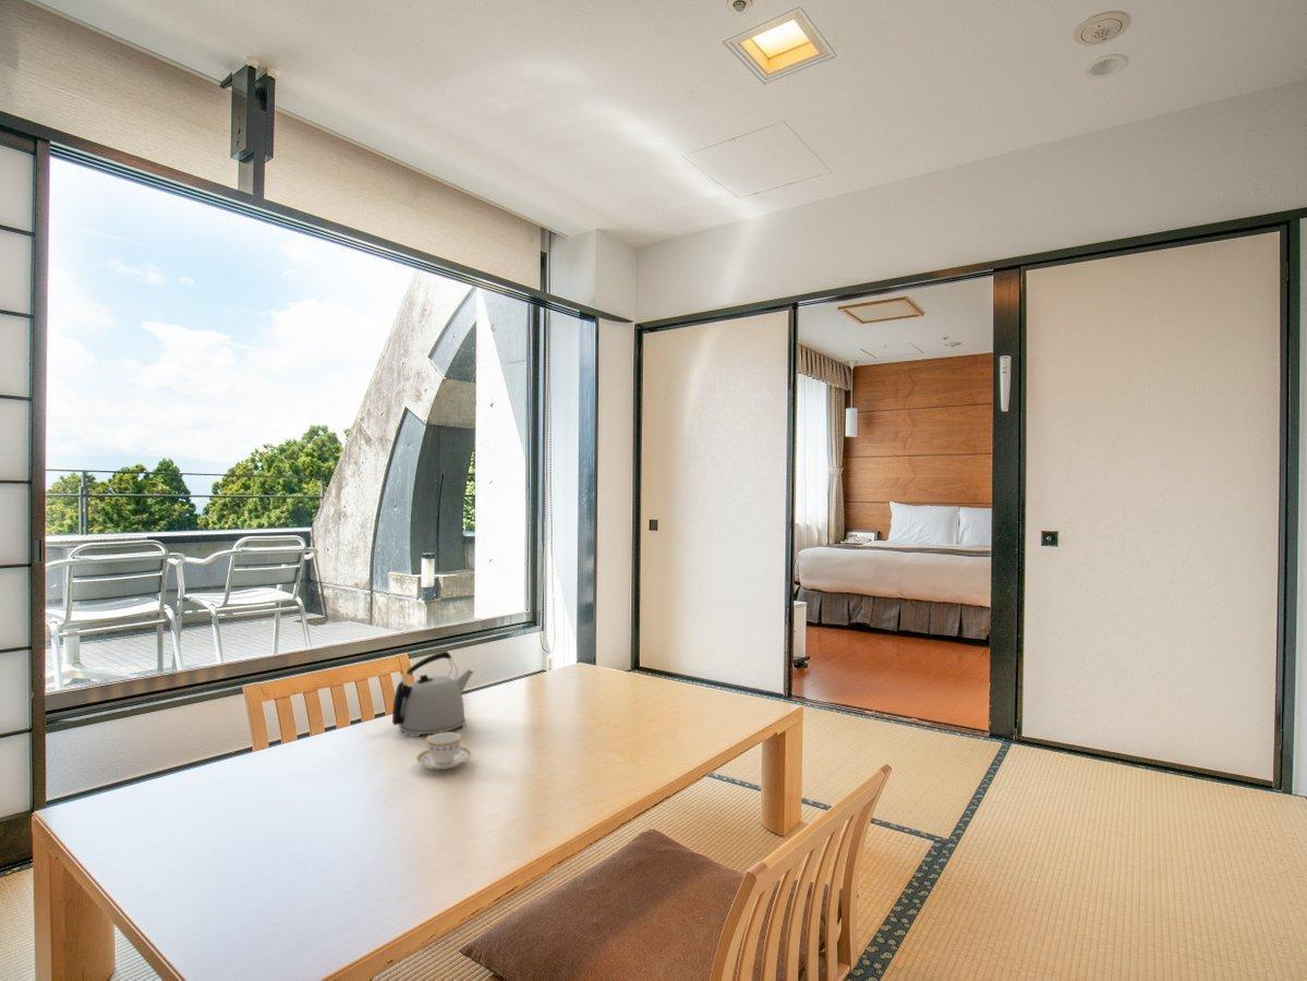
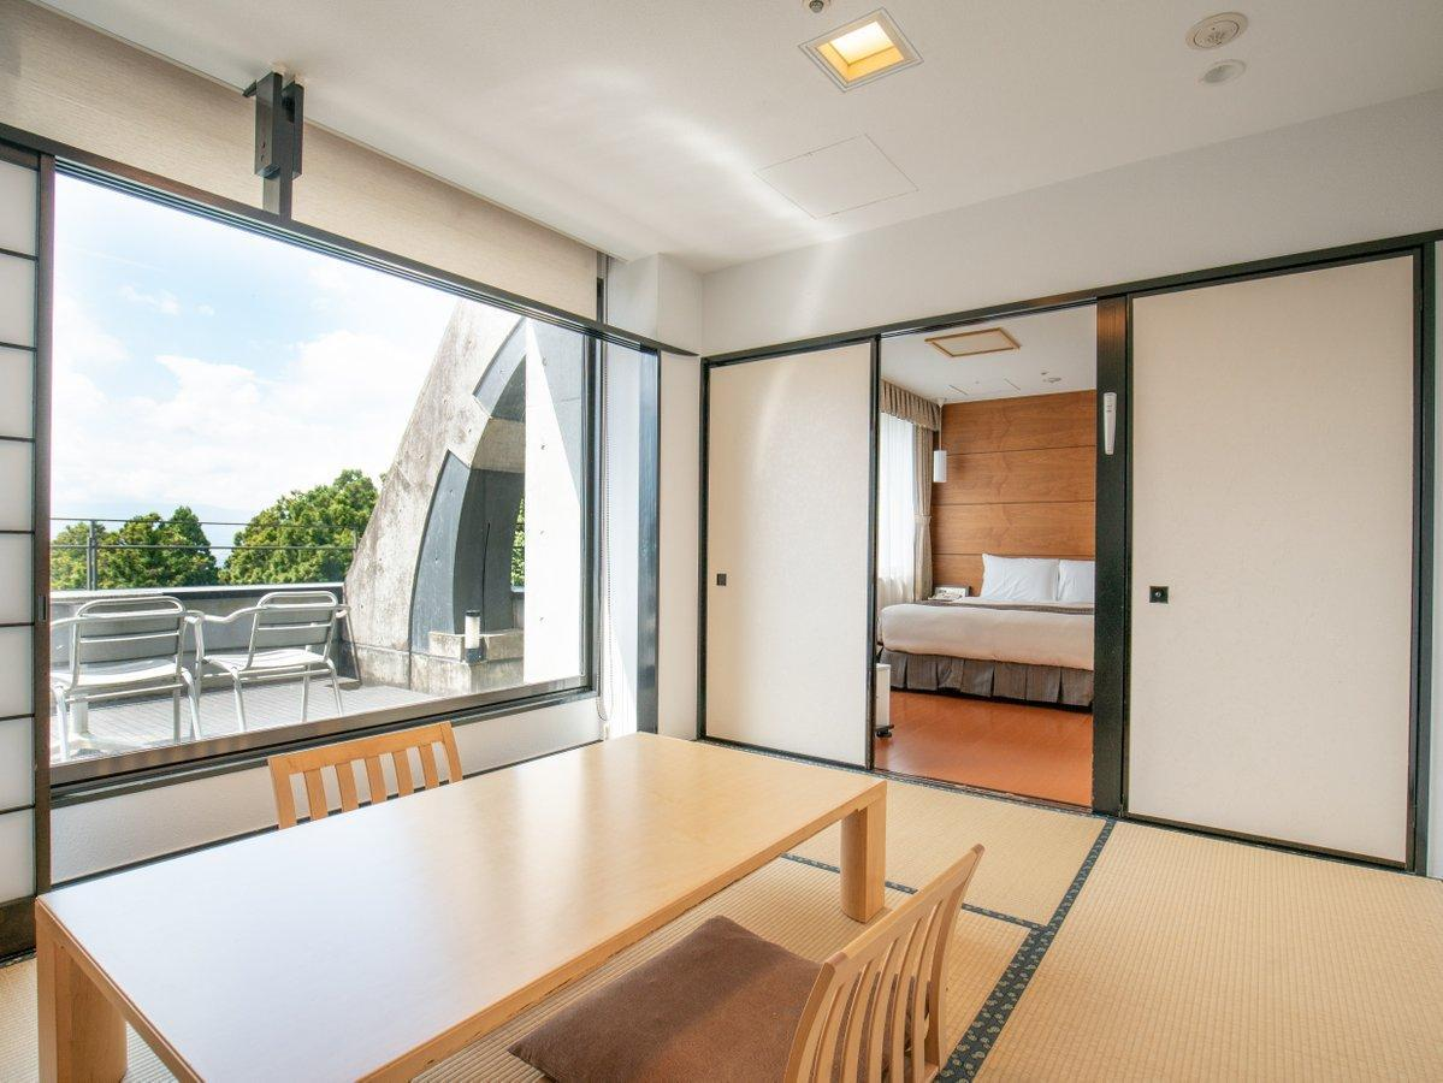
- teacup [415,731,473,771]
- kettle [391,650,475,738]
